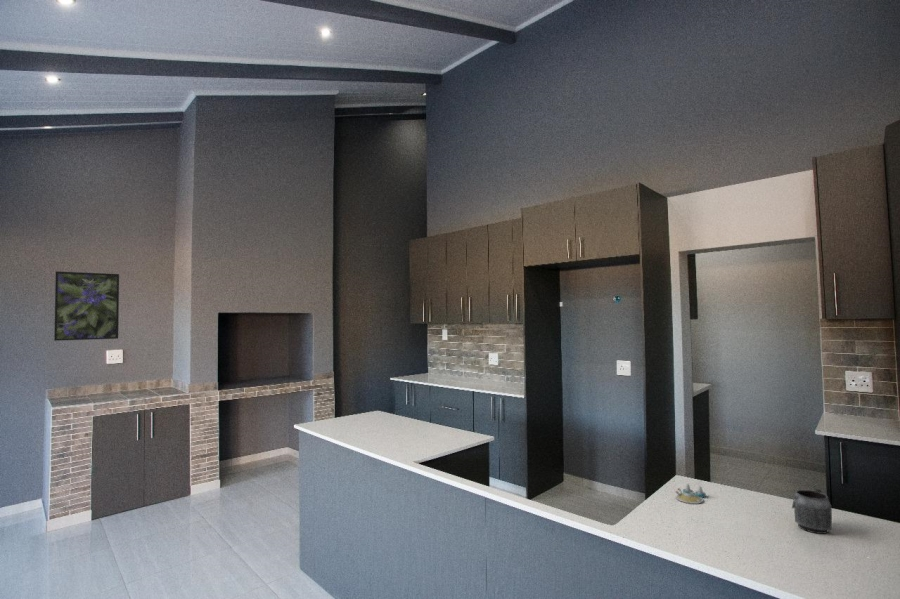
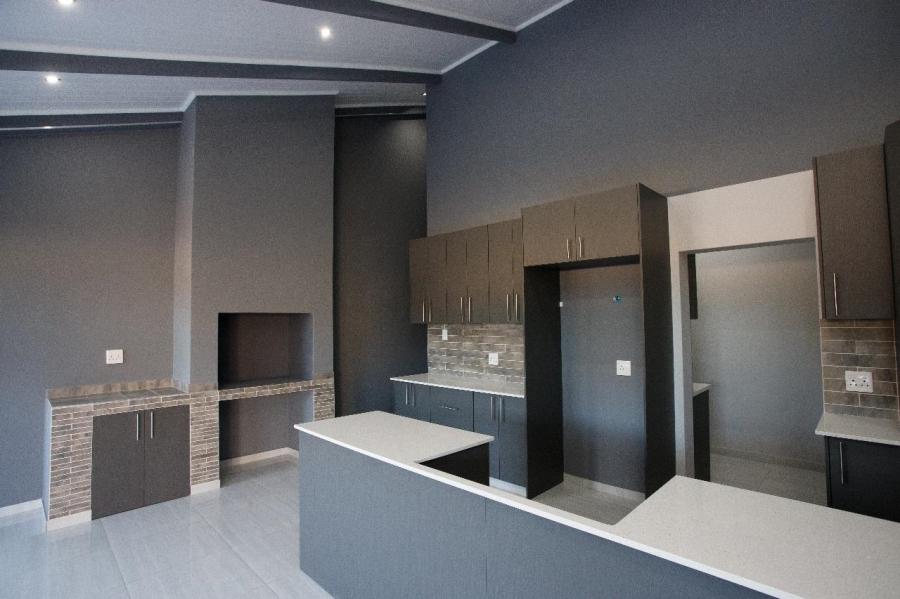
- salt and pepper shaker set [675,483,707,505]
- mug [791,488,833,535]
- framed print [53,270,120,342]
